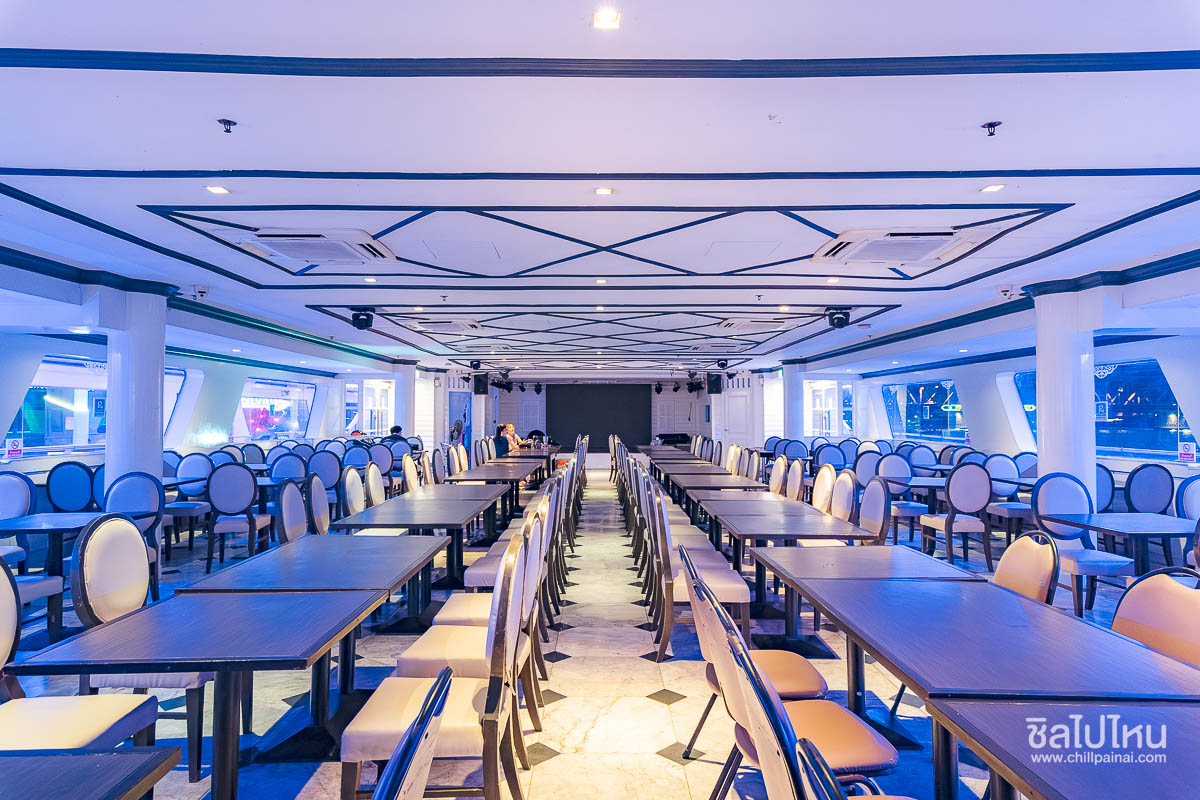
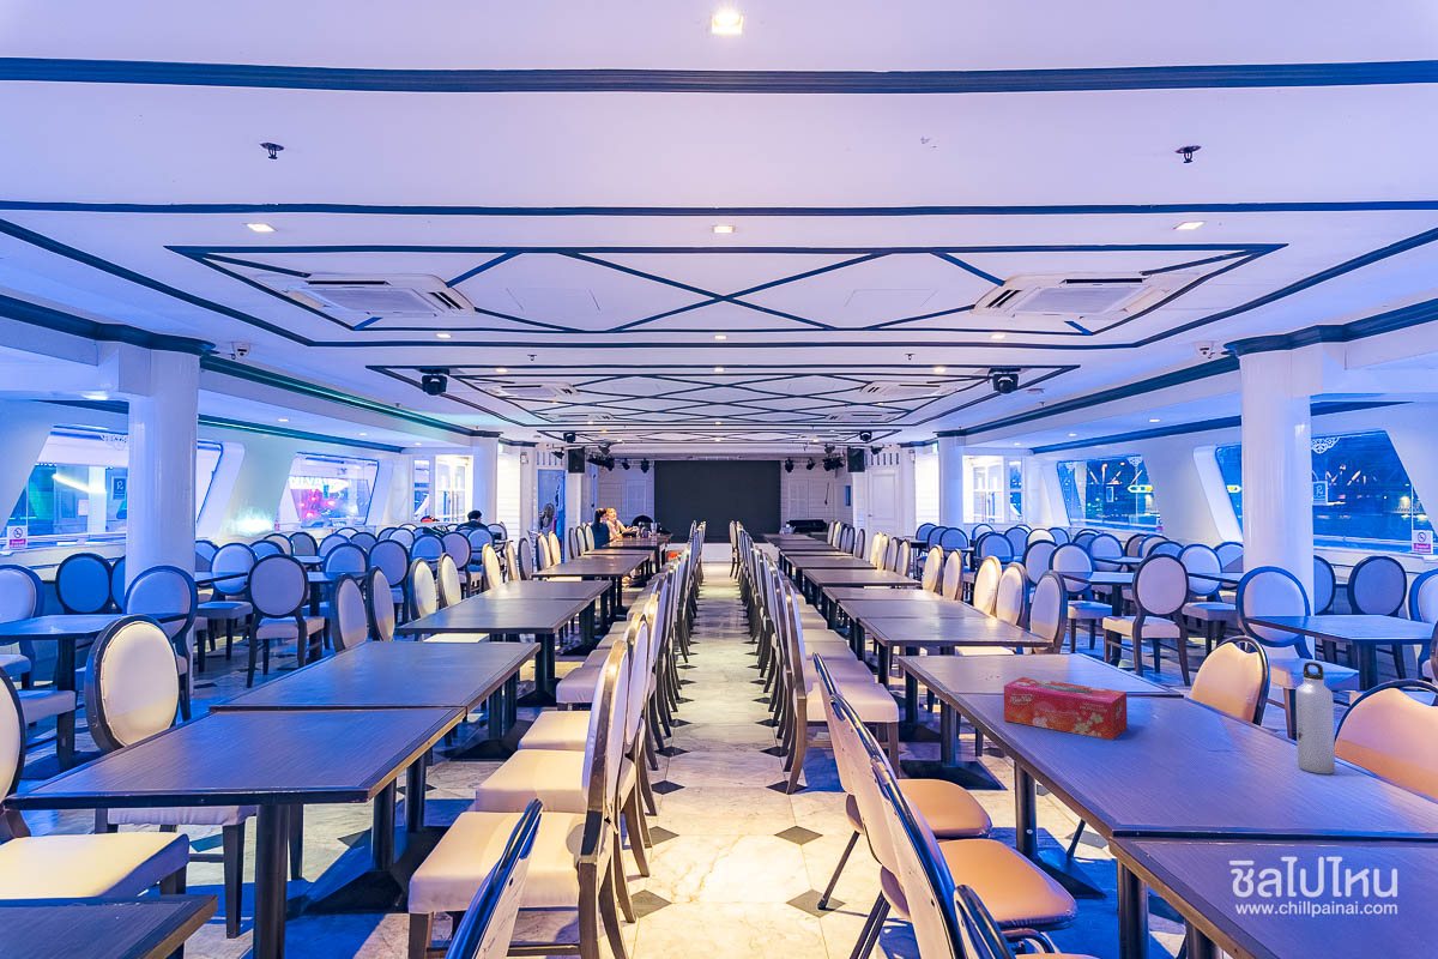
+ water bottle [1294,661,1336,776]
+ tissue box [1003,676,1129,741]
